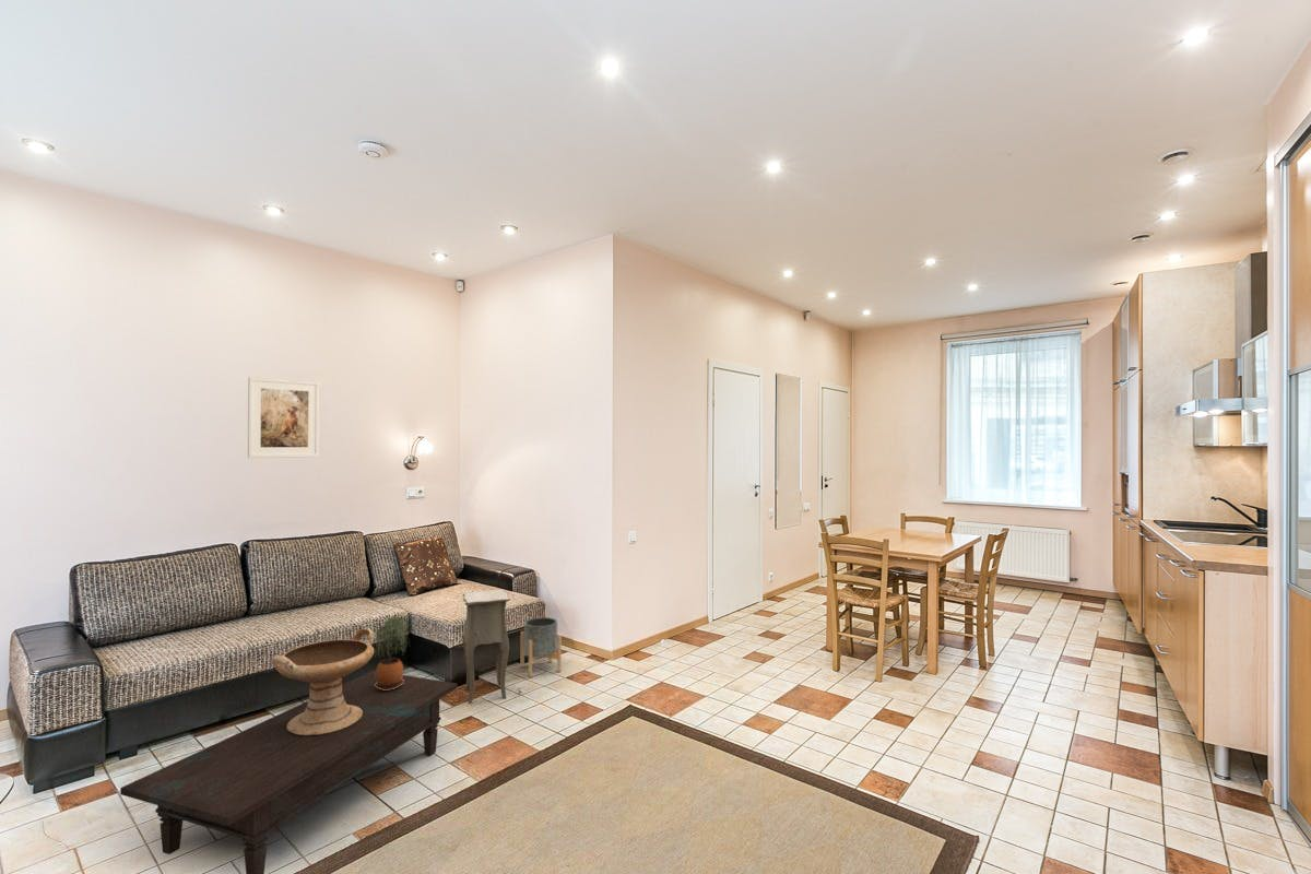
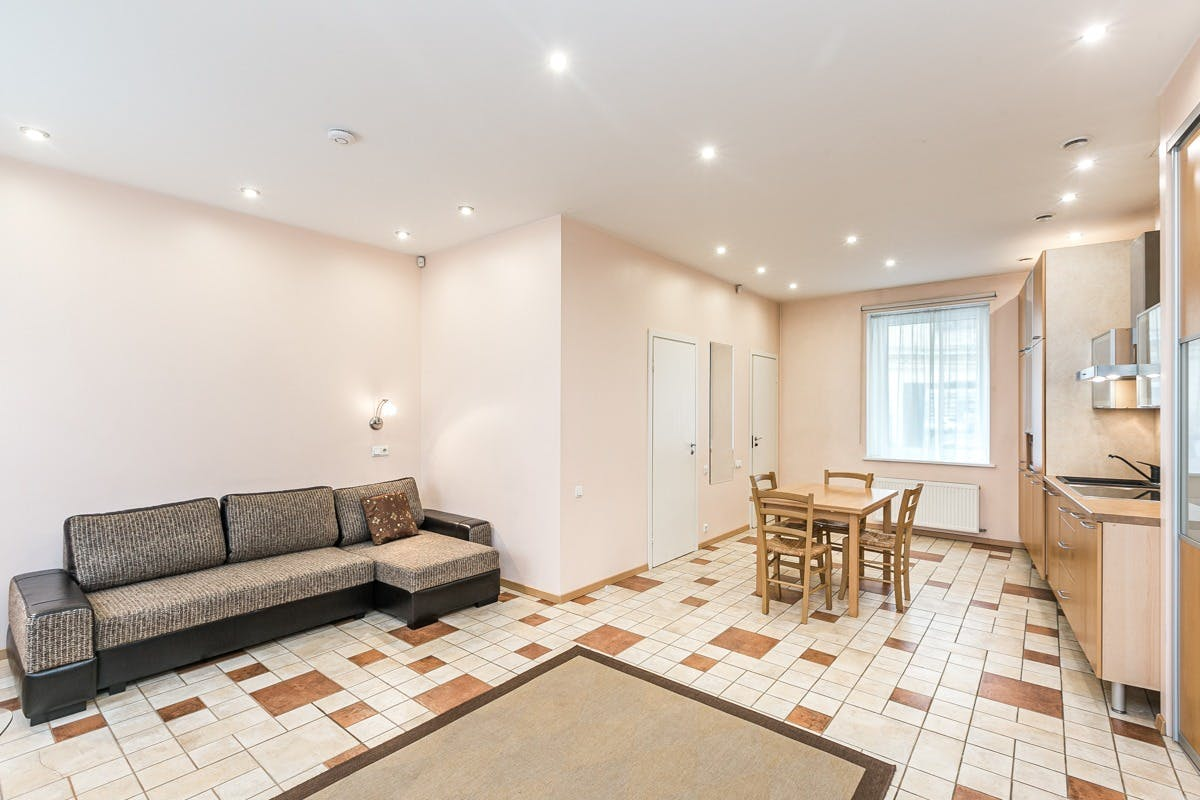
- decorative bowl [270,627,376,735]
- potted plant [374,616,411,690]
- side table [462,589,523,705]
- planter [519,616,563,678]
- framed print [247,376,320,459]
- coffee table [119,670,459,874]
